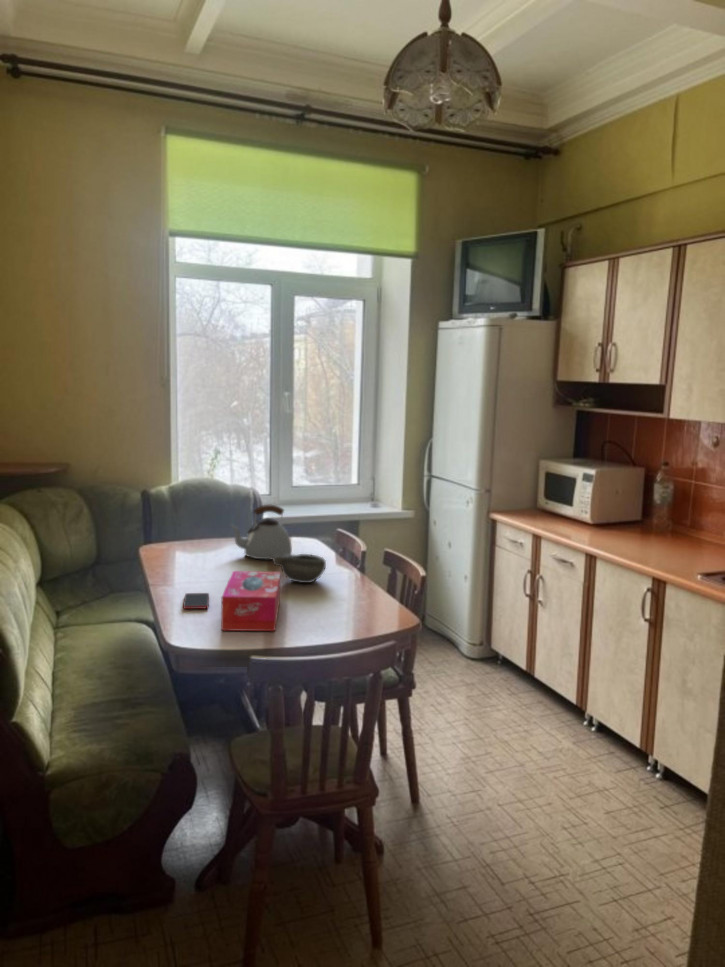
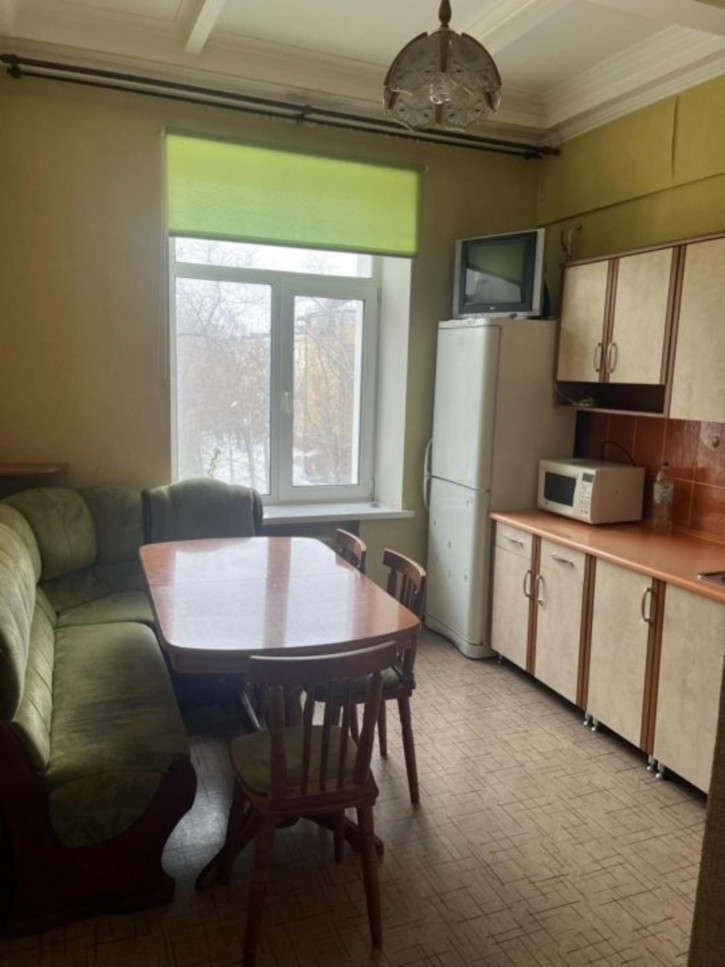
- kettle [229,504,293,560]
- tissue box [220,570,281,632]
- bowl [272,553,327,584]
- cell phone [182,592,210,610]
